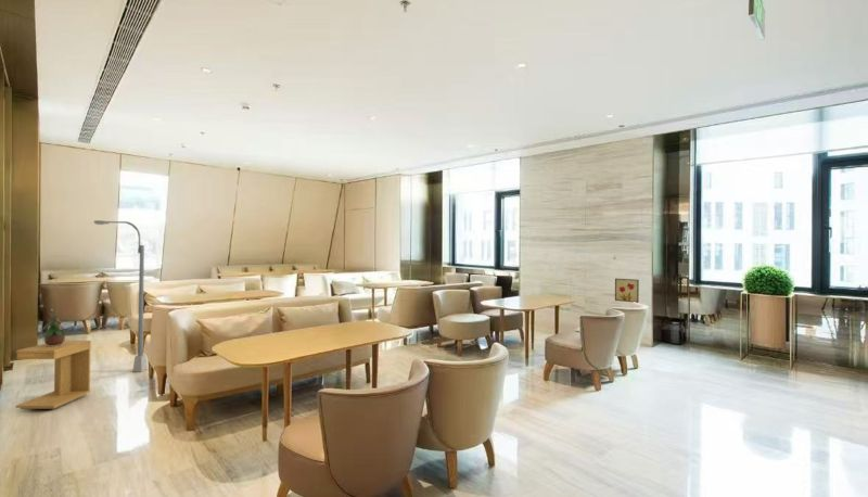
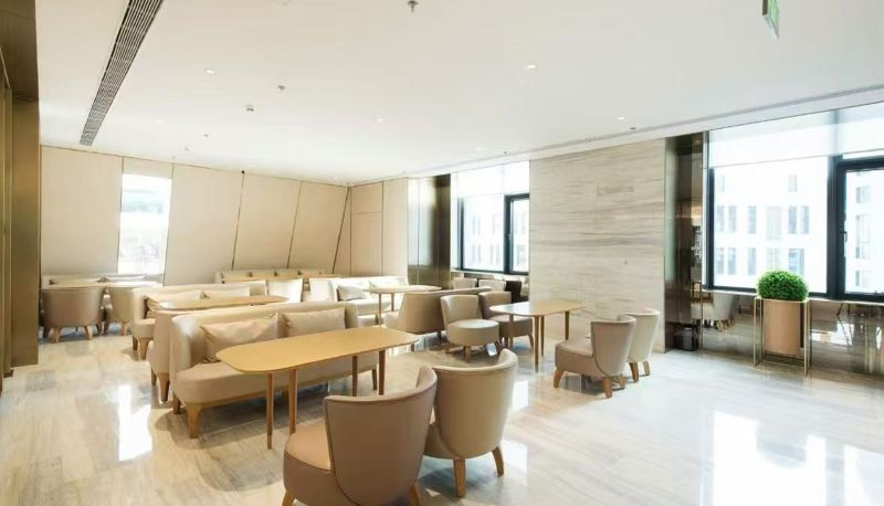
- side table [14,340,92,410]
- wall art [614,278,640,304]
- floor lamp [93,219,149,373]
- potted plant [39,308,68,346]
